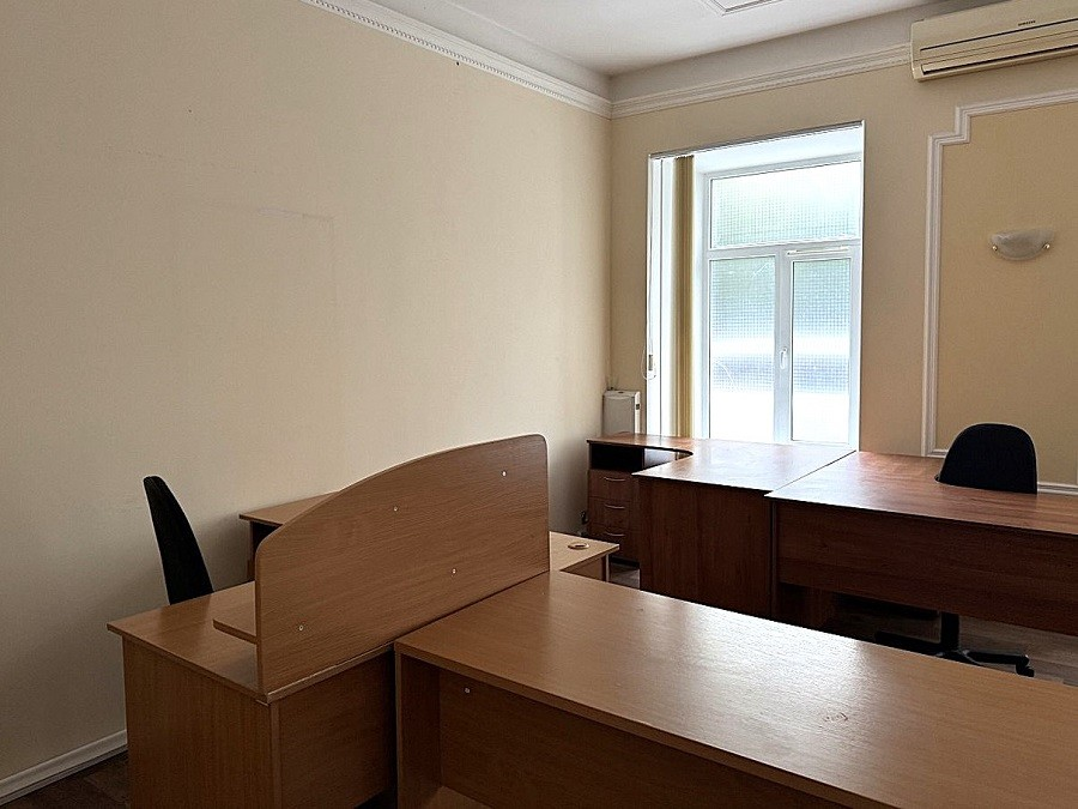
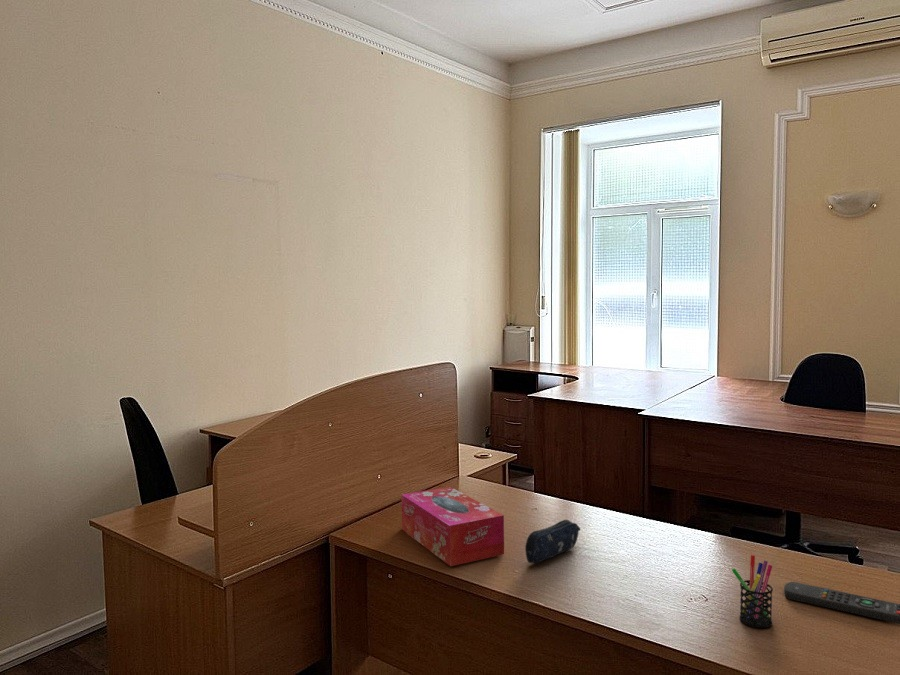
+ tissue box [400,486,505,567]
+ pen holder [731,554,774,629]
+ pencil case [524,519,581,564]
+ remote control [783,581,900,625]
